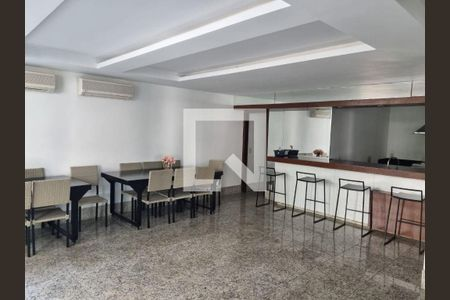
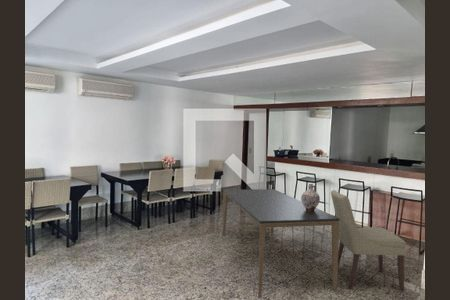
+ ceramic jug [300,183,321,211]
+ dining table [222,188,340,299]
+ chair [330,189,407,292]
